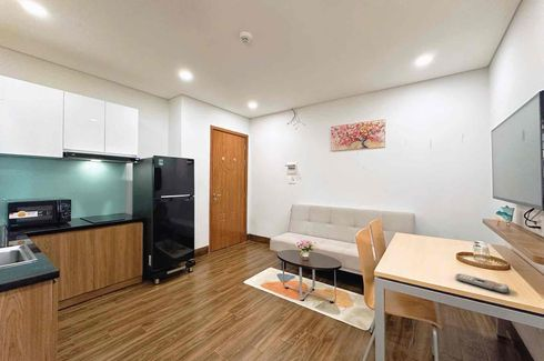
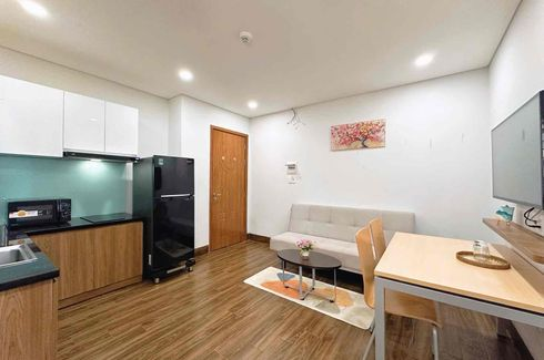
- remote control [454,272,510,294]
